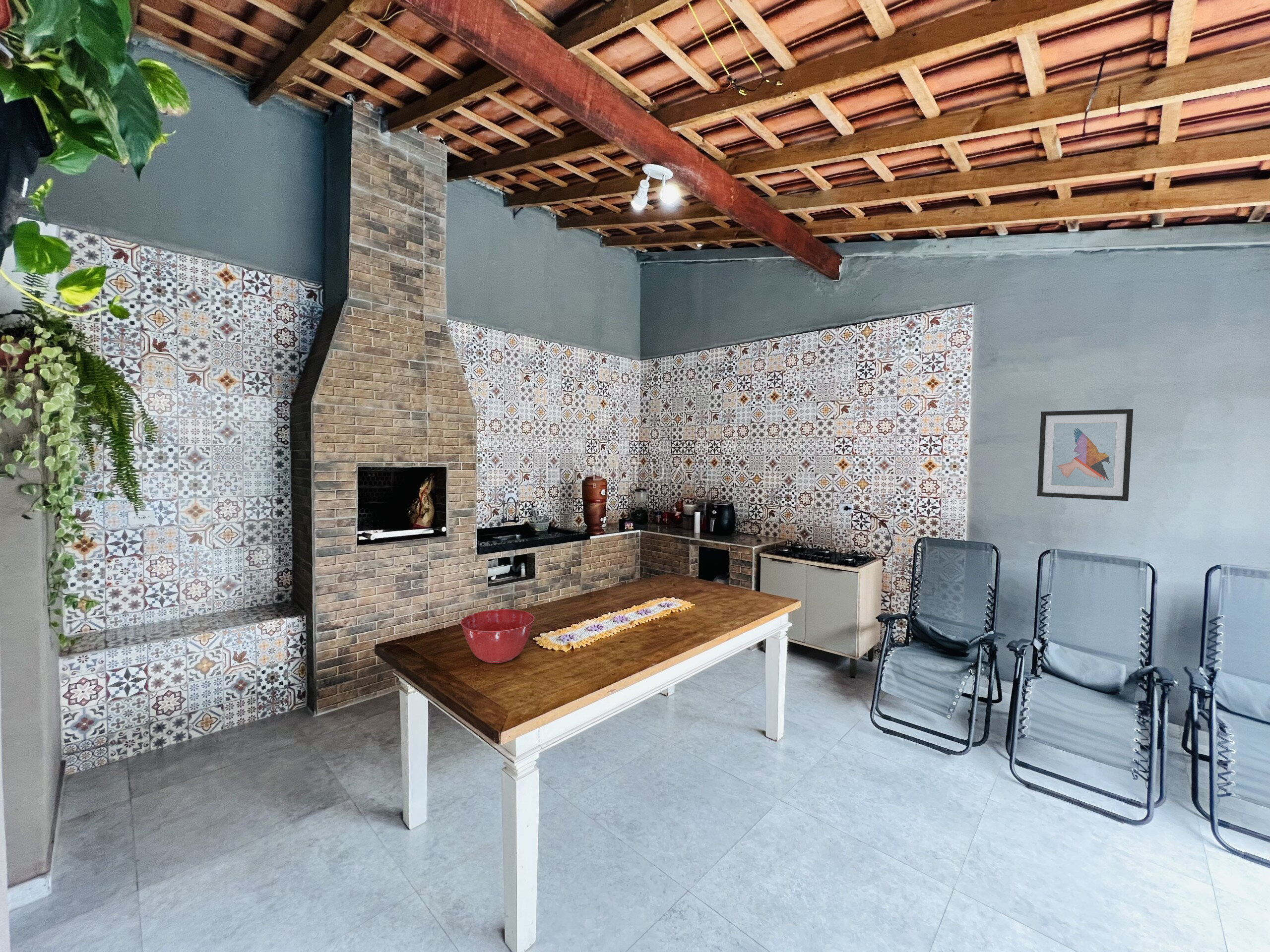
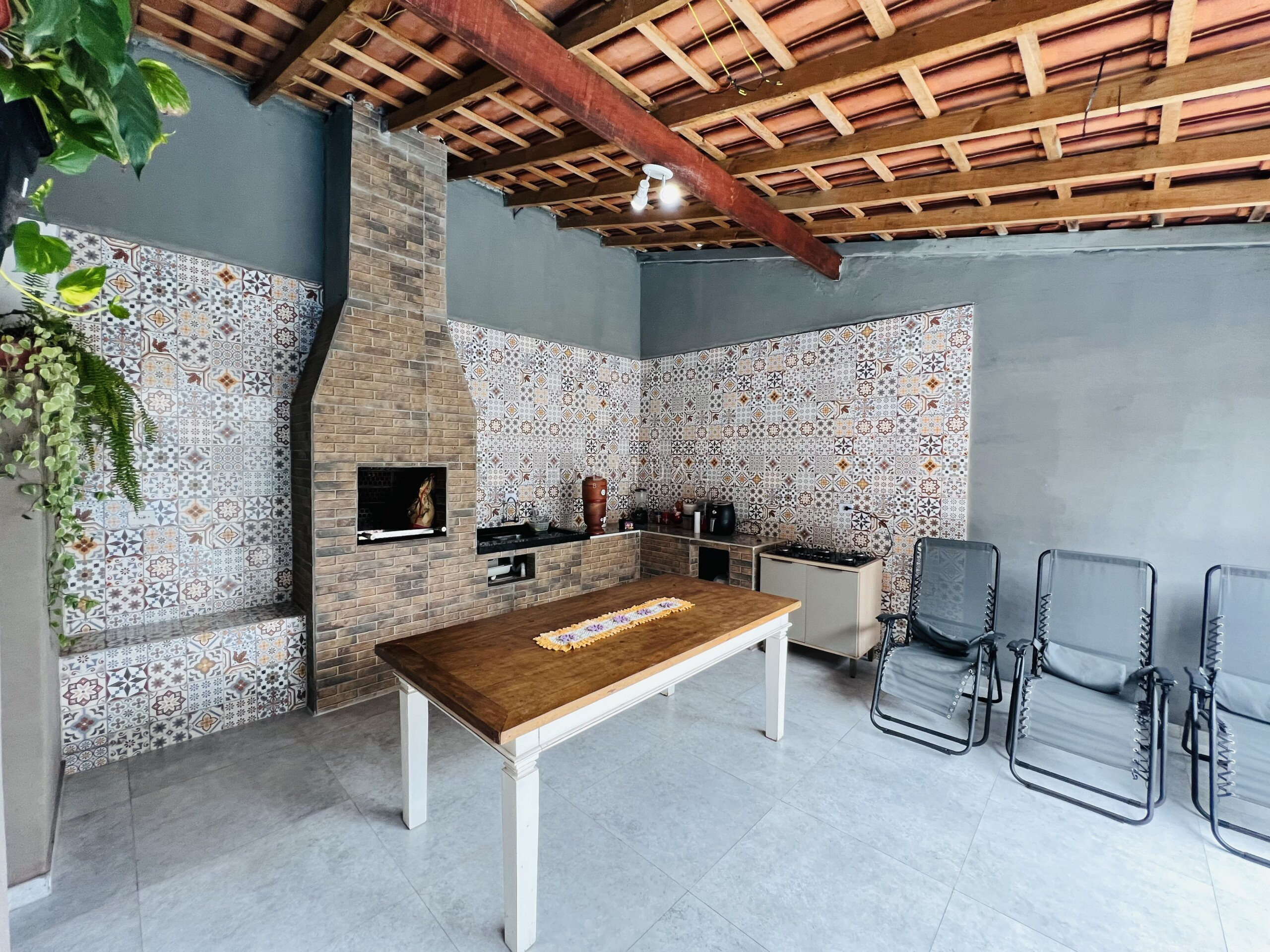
- mixing bowl [460,609,535,664]
- wall art [1037,409,1134,501]
